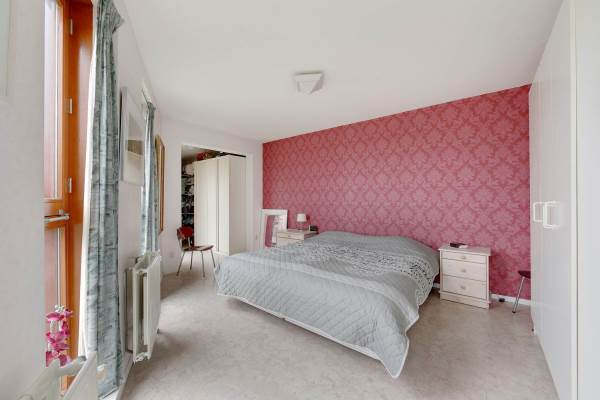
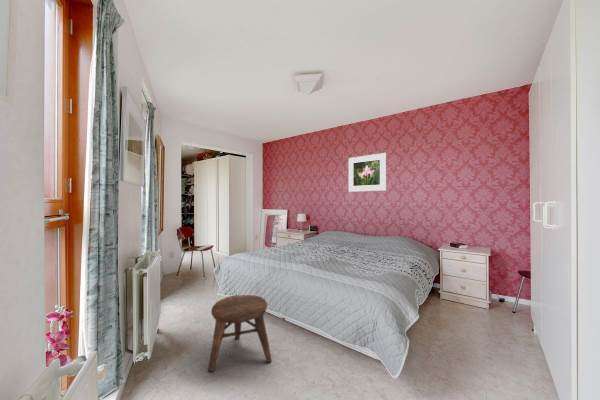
+ stool [207,294,272,373]
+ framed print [348,152,387,192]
